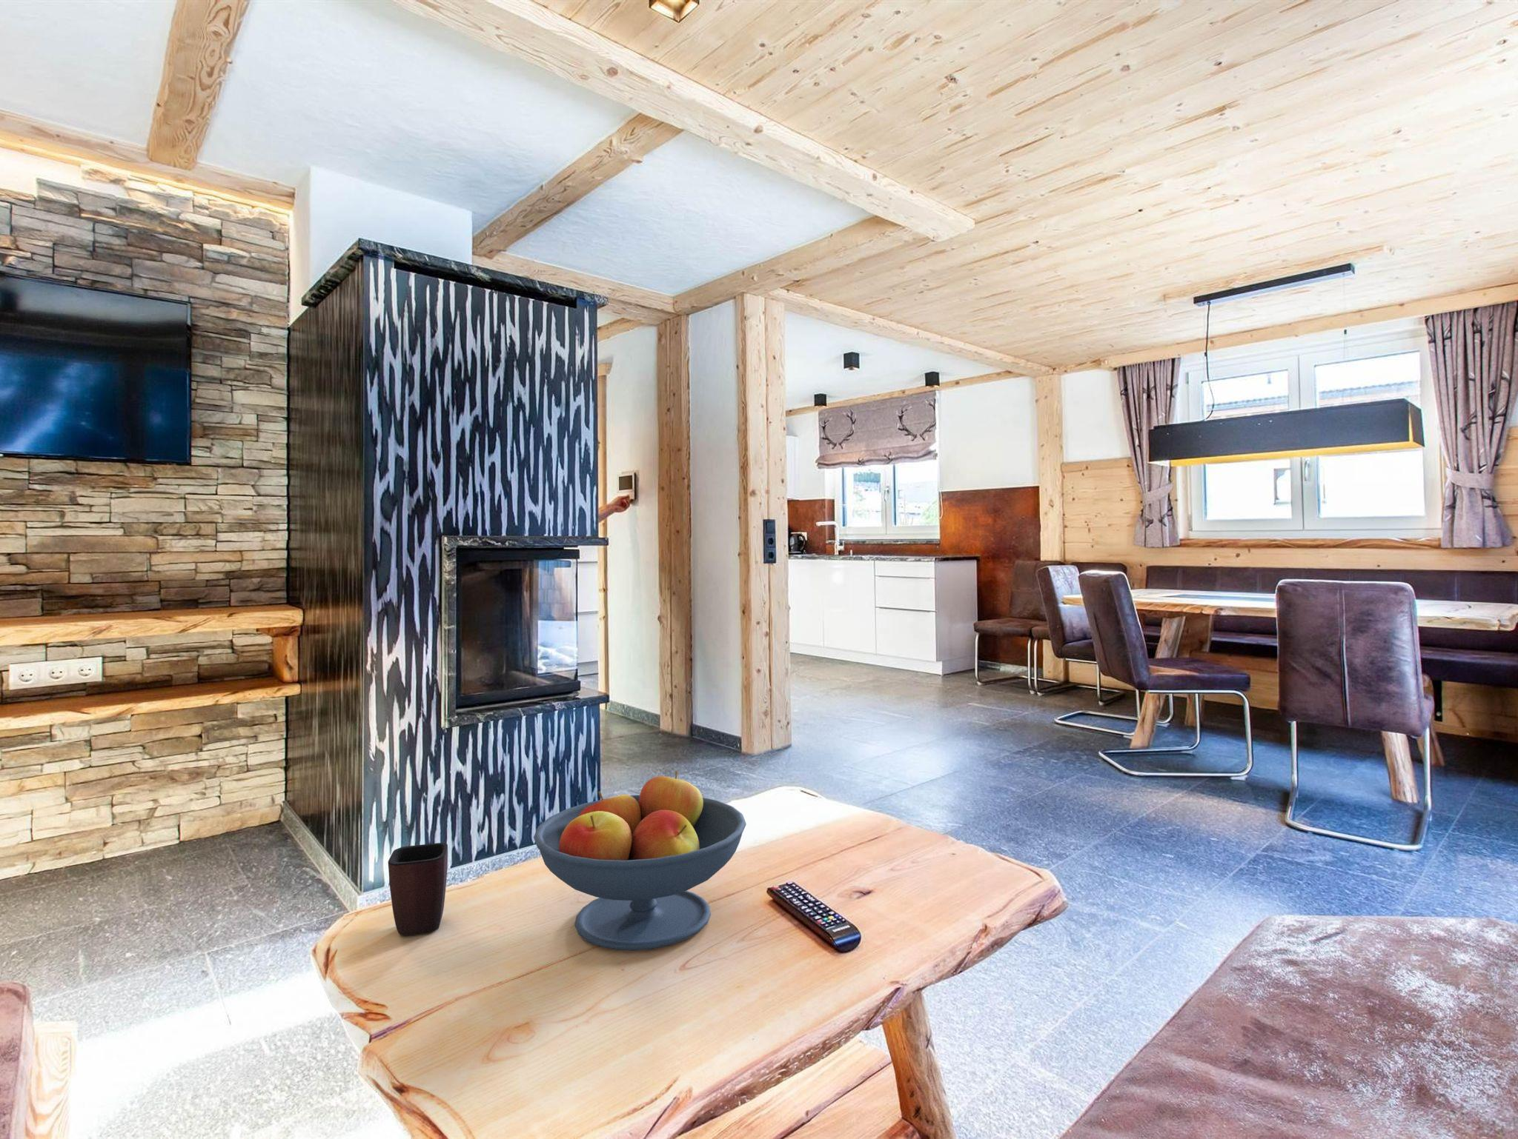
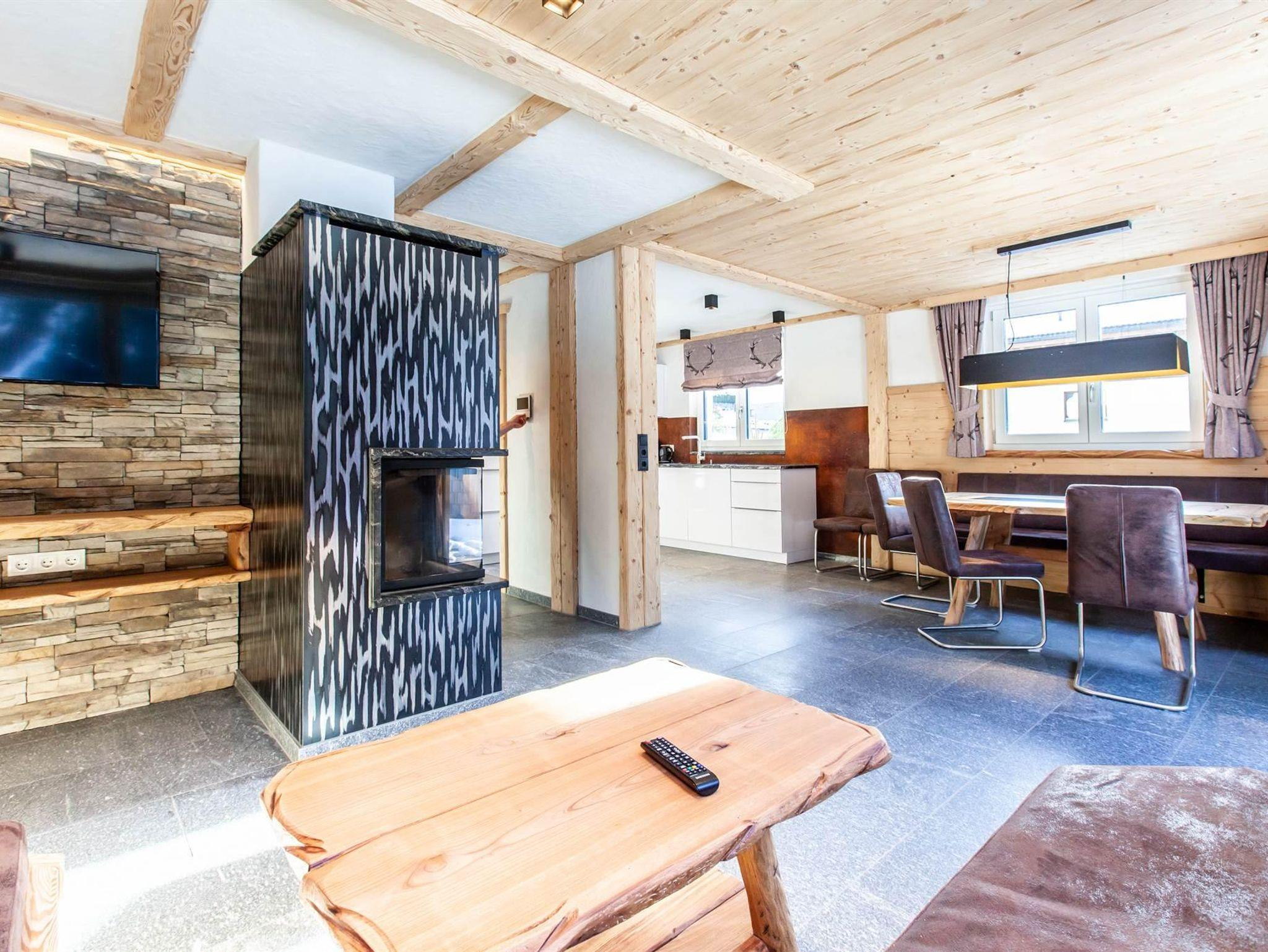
- fruit bowl [533,770,747,951]
- mug [388,842,449,937]
